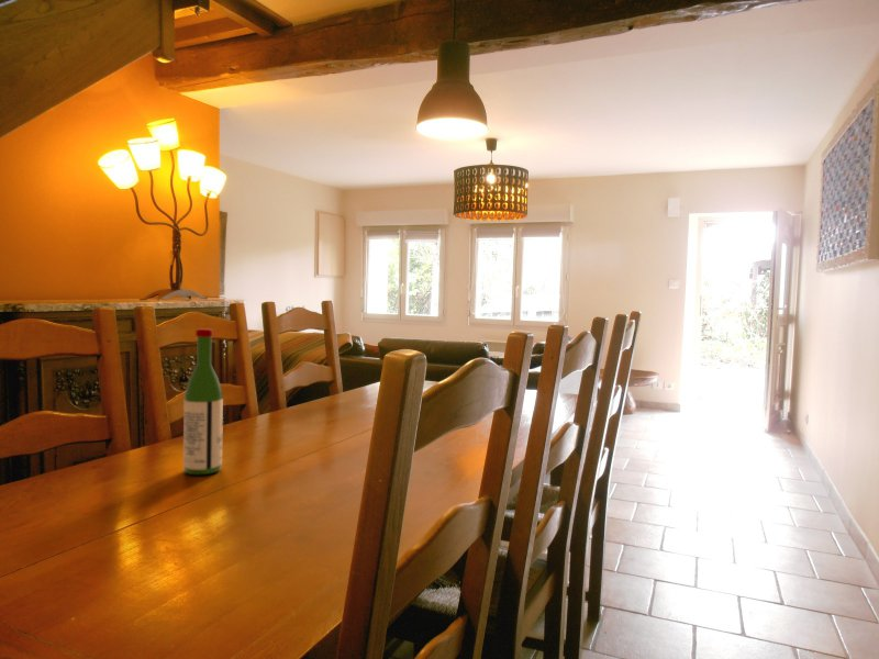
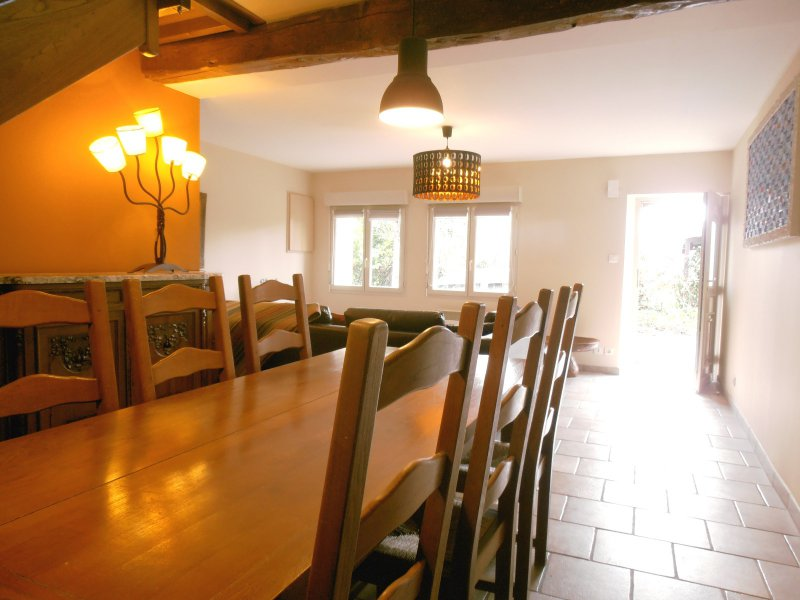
- wine bottle [182,327,224,476]
